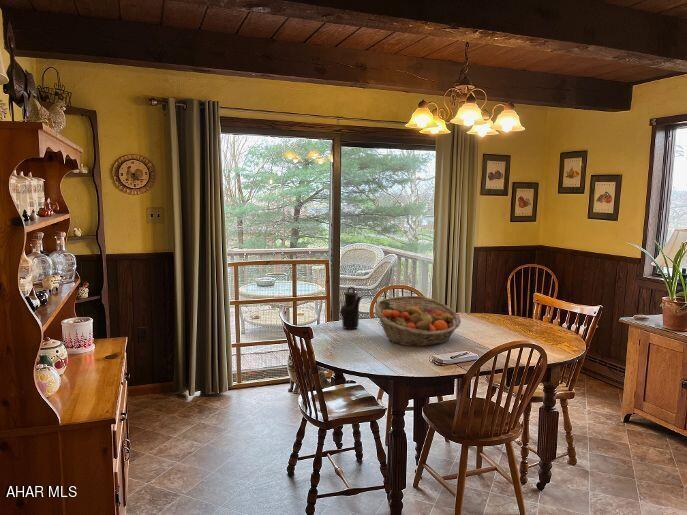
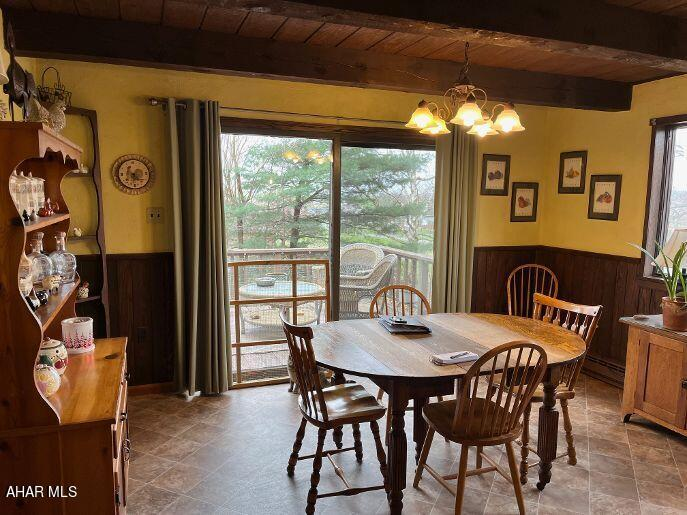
- fruit basket [373,295,462,347]
- teapot [339,286,363,330]
